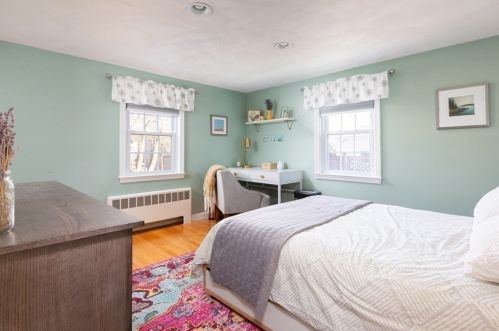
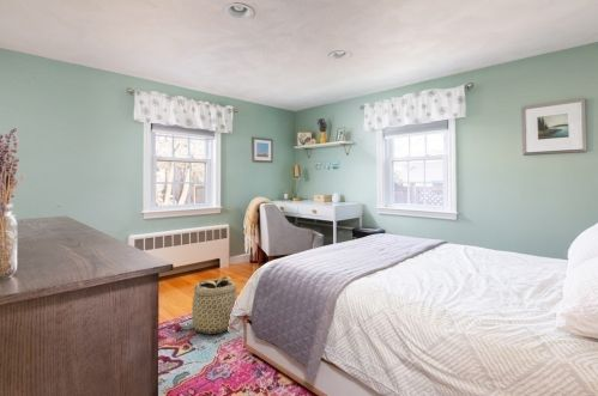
+ basket [181,275,240,335]
